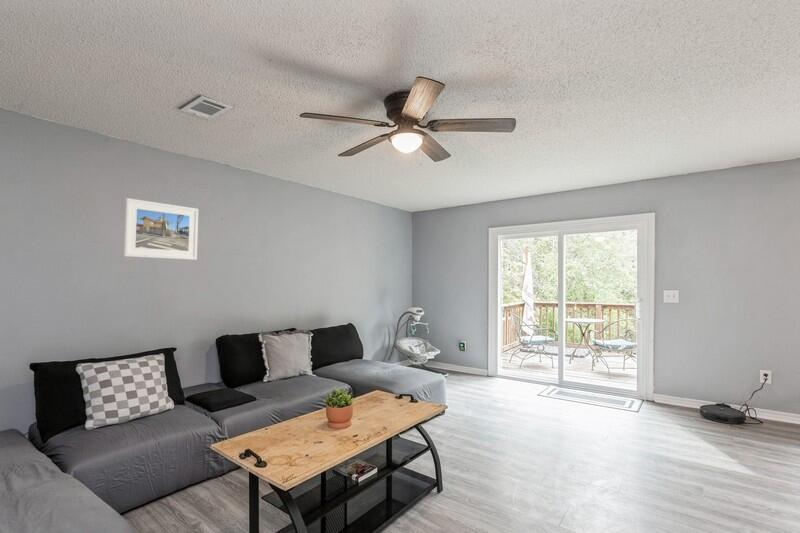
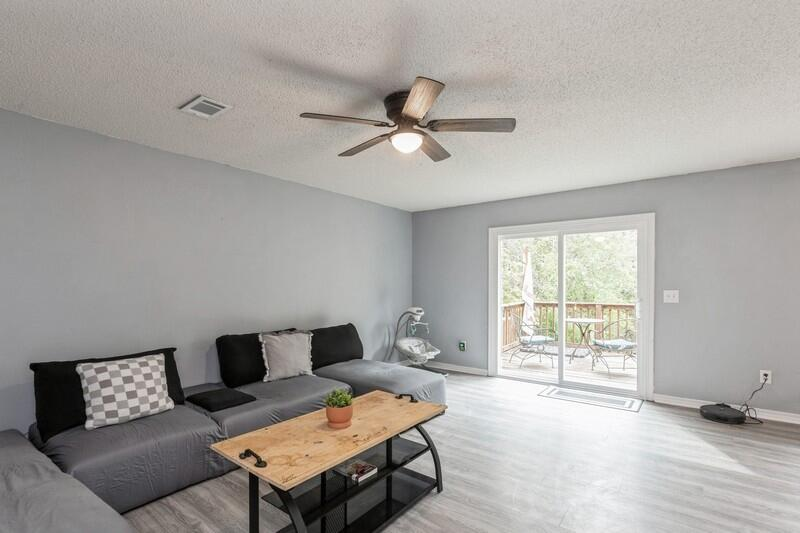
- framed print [123,197,199,261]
